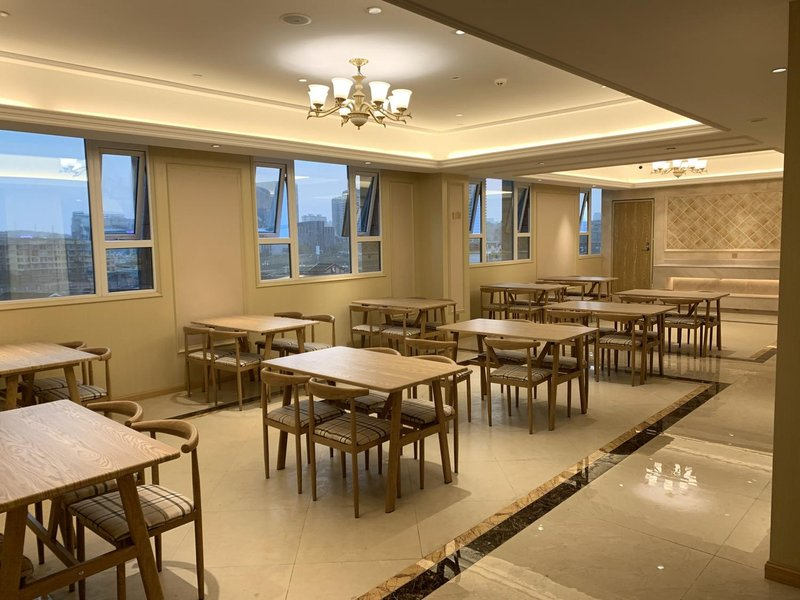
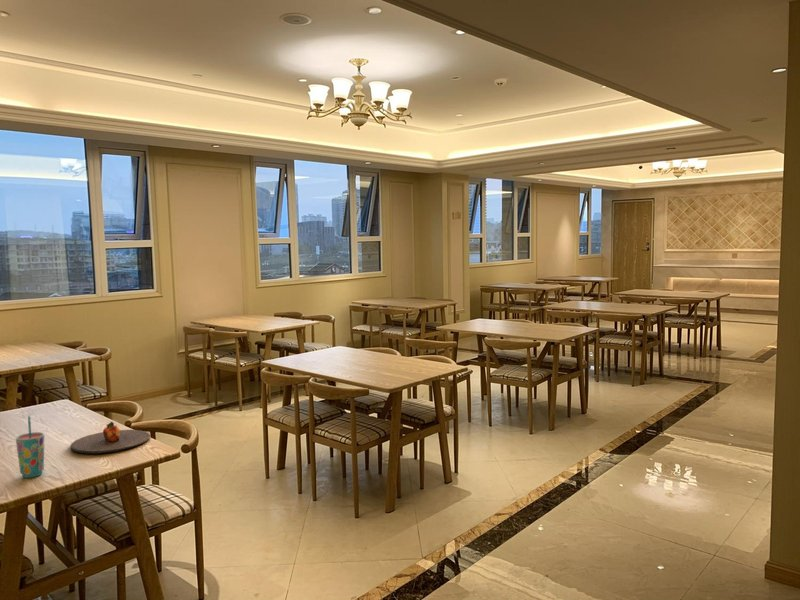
+ cup [15,415,45,479]
+ plate [70,421,151,454]
